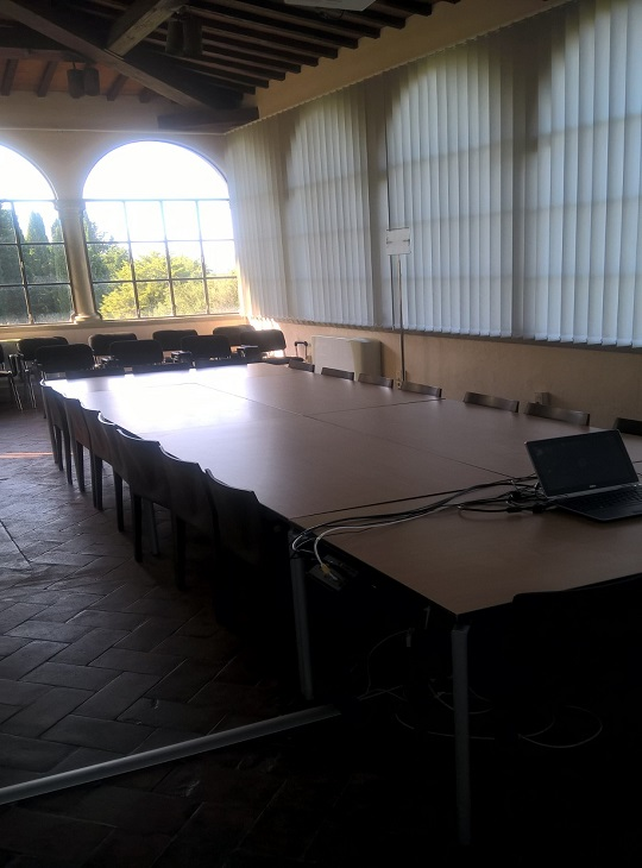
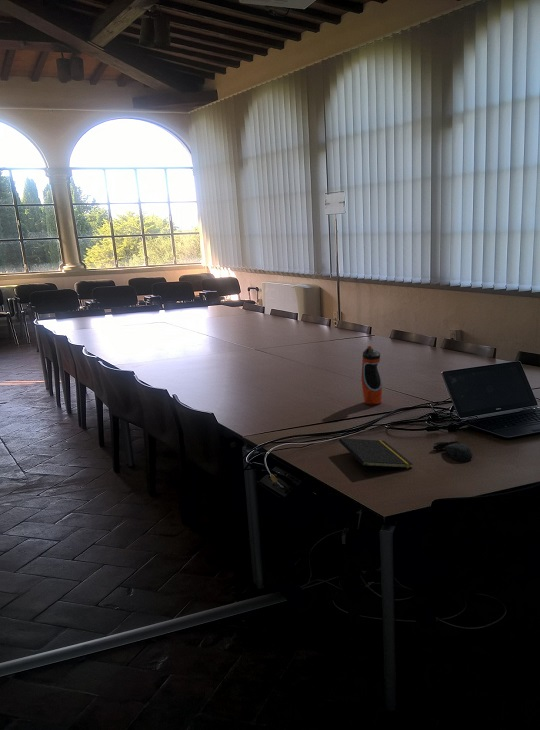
+ computer mouse [432,440,473,462]
+ water bottle [360,345,383,406]
+ notepad [338,437,414,477]
